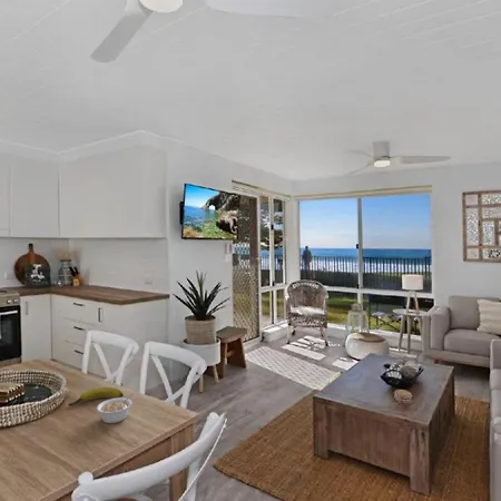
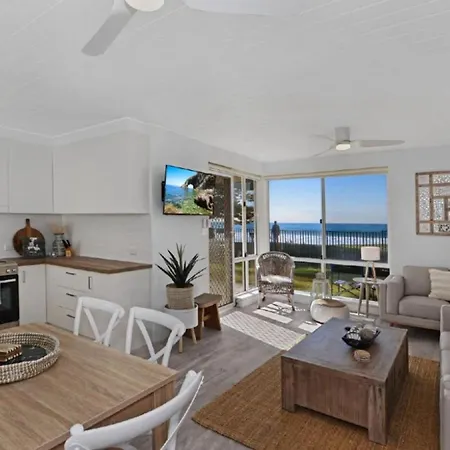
- legume [96,392,135,424]
- banana [67,386,124,406]
